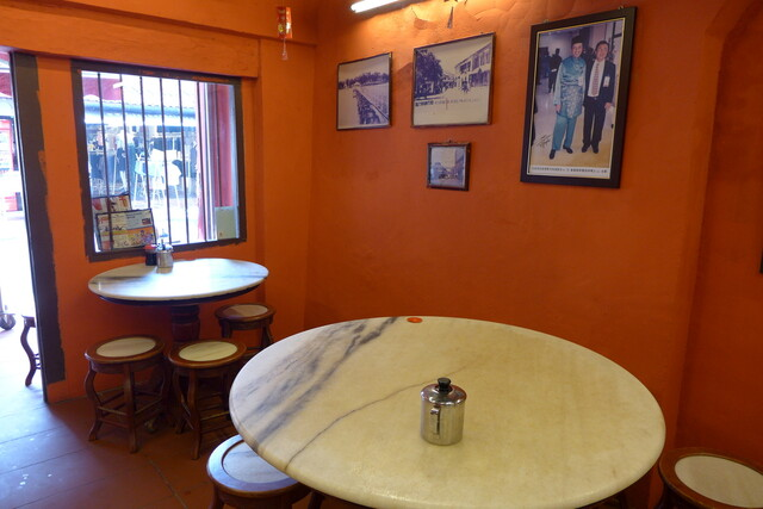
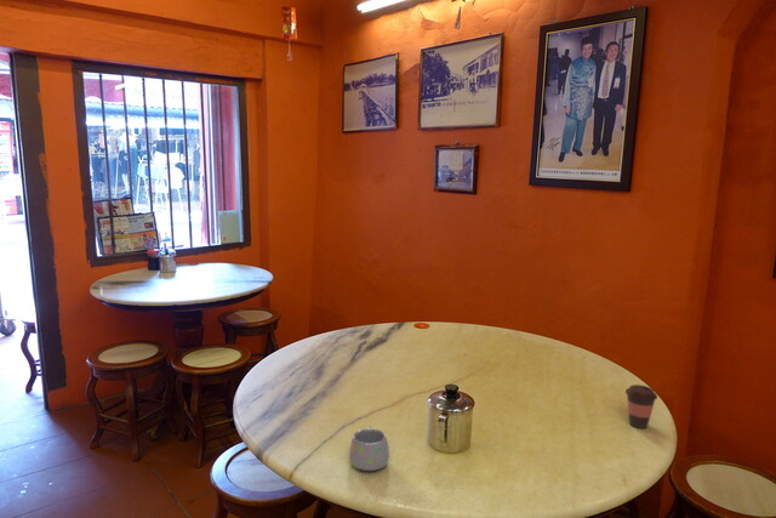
+ mug [348,425,390,472]
+ coffee cup [624,383,658,429]
